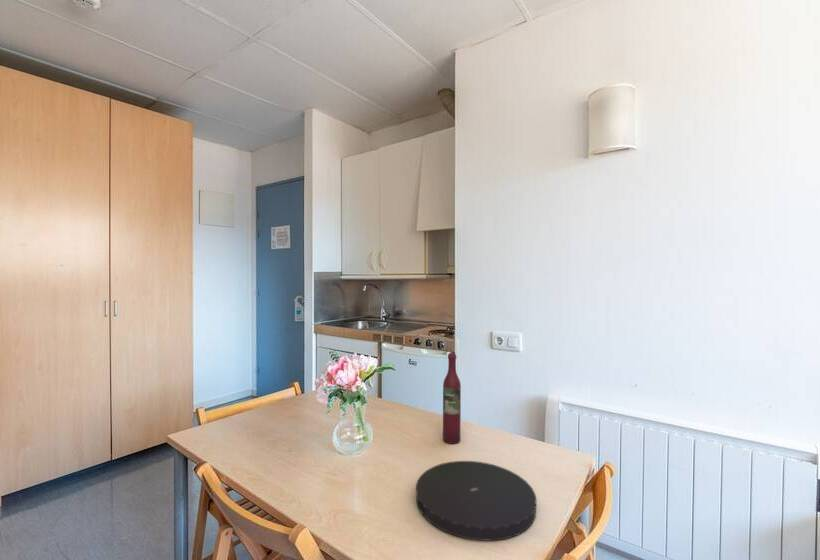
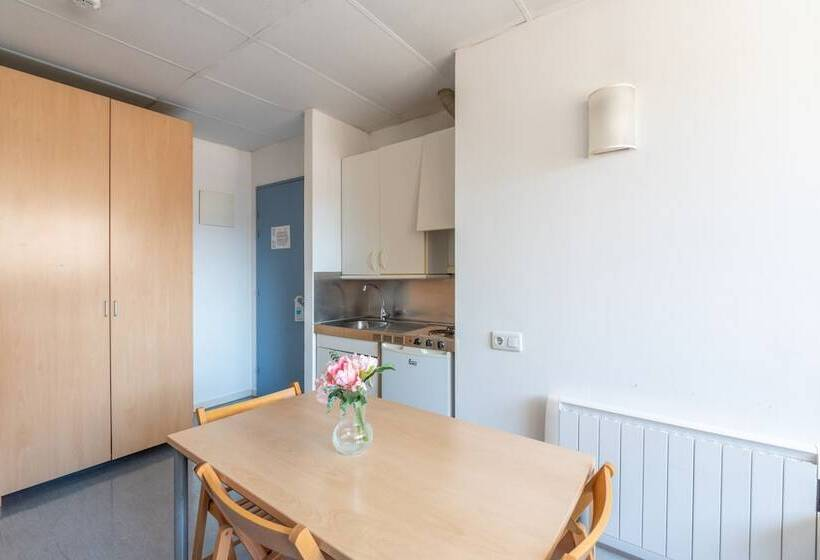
- plate [415,460,538,541]
- wine bottle [442,352,462,445]
